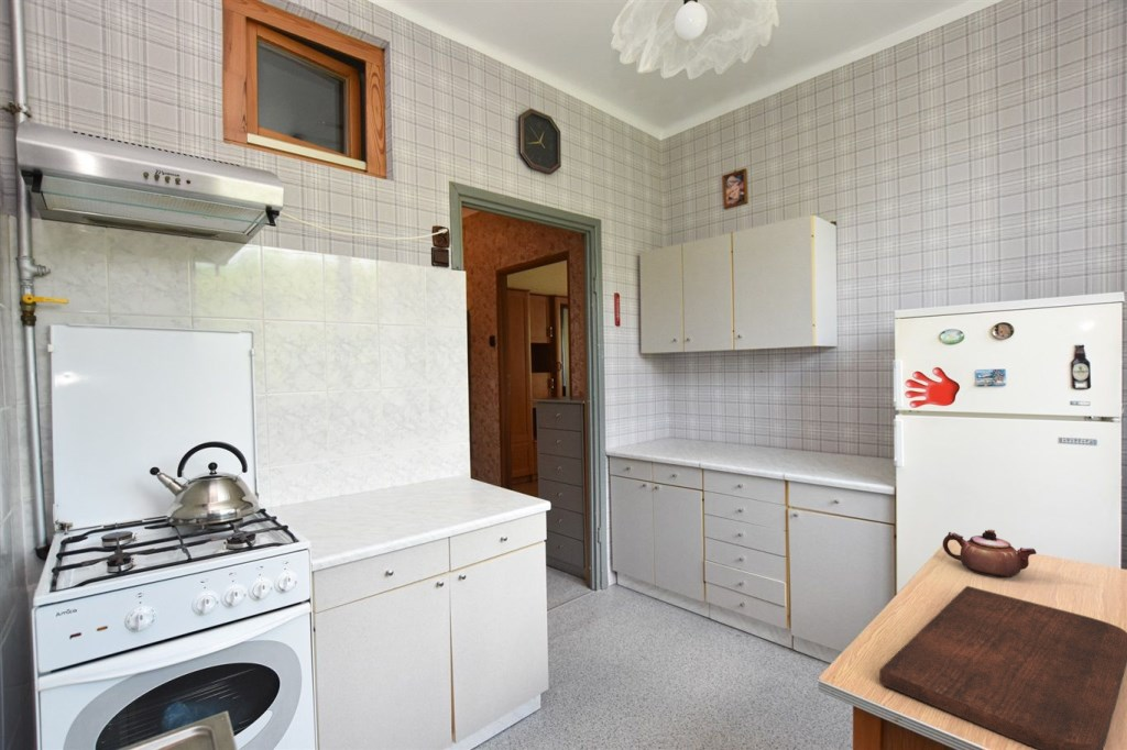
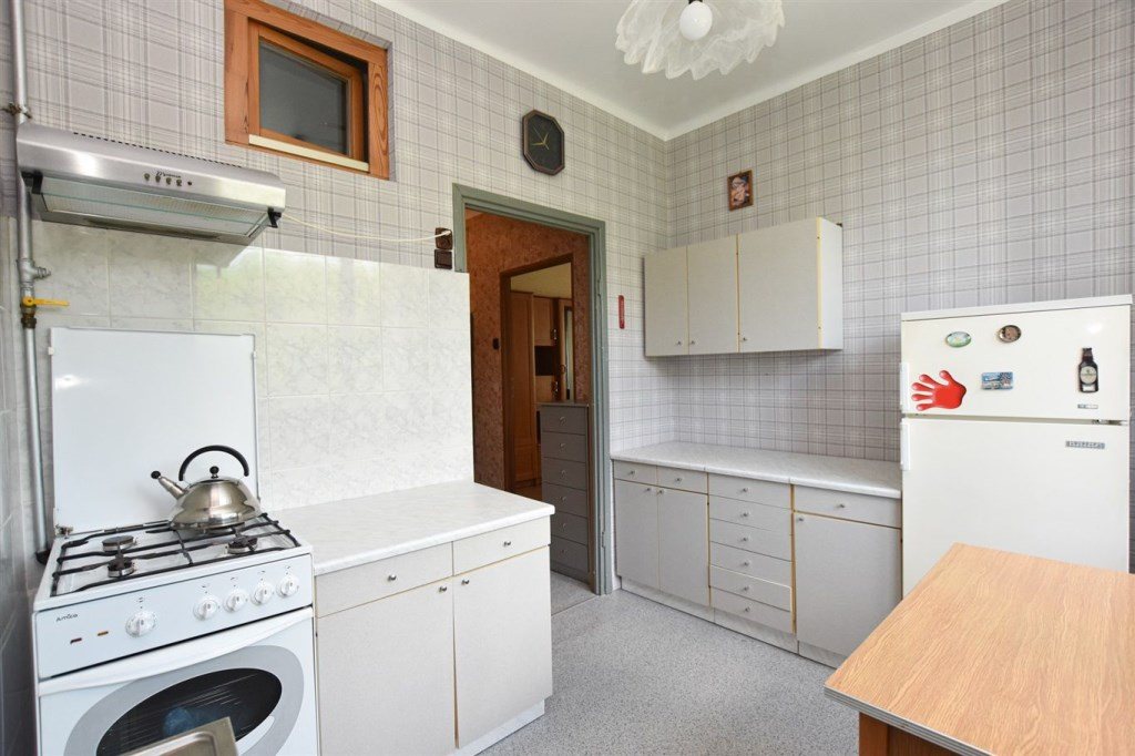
- teapot [942,529,1038,578]
- cutting board [878,585,1127,750]
